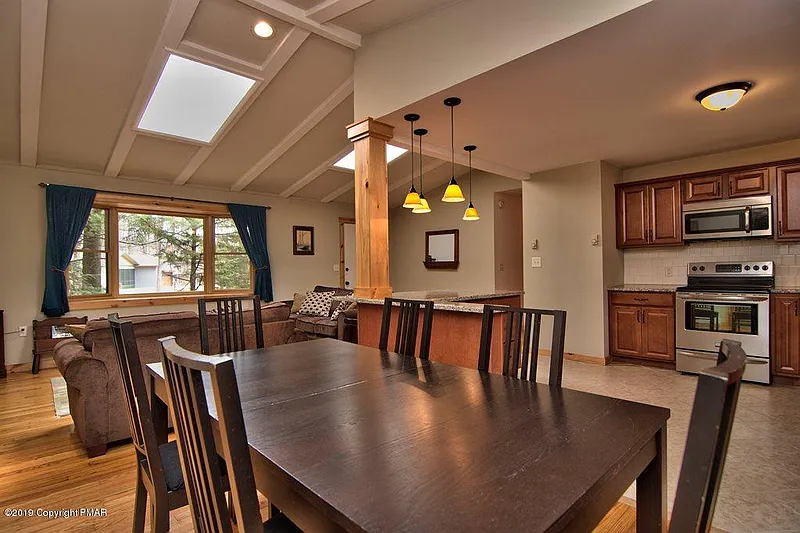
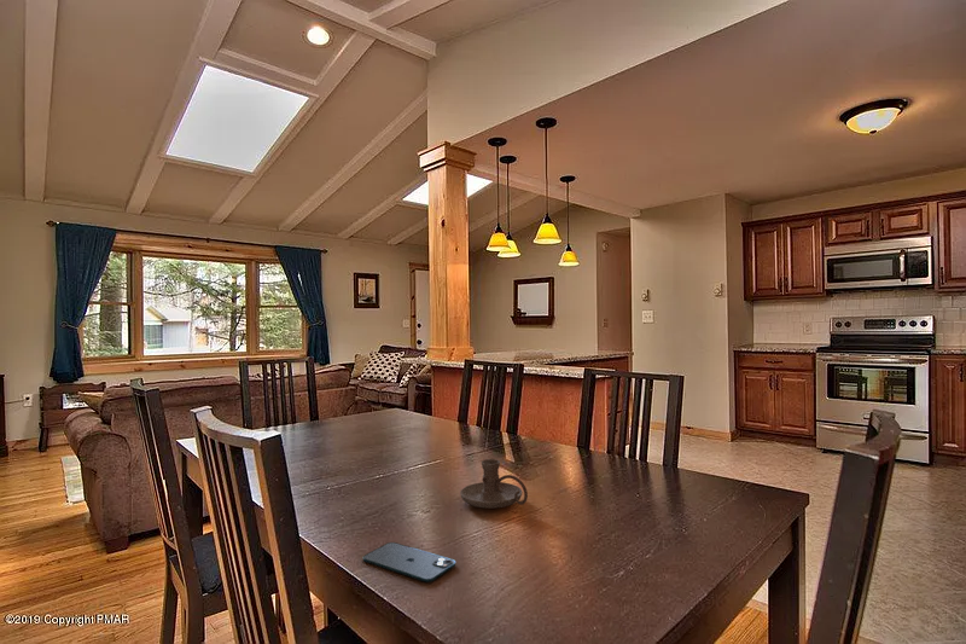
+ smartphone [362,541,456,584]
+ candle holder [459,458,529,510]
